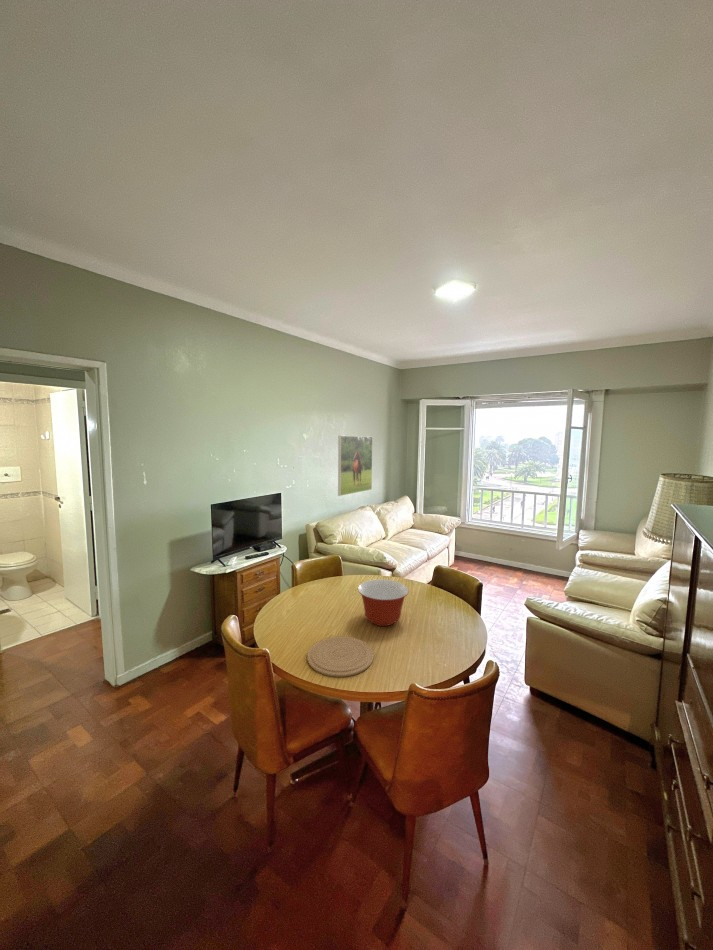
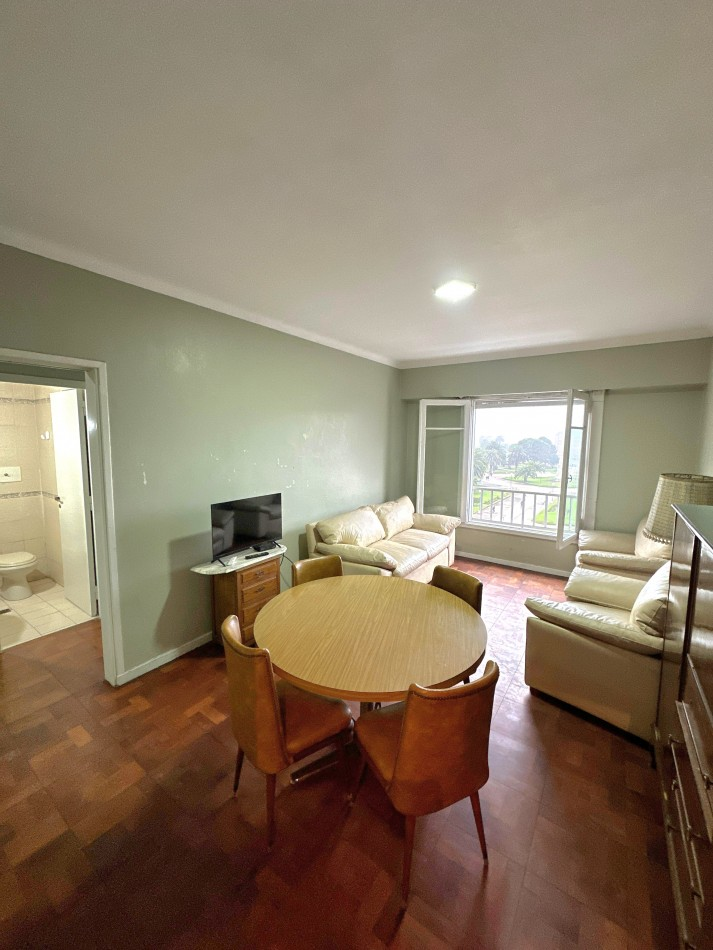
- mixing bowl [357,578,410,627]
- plate [306,635,375,678]
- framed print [337,435,374,497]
